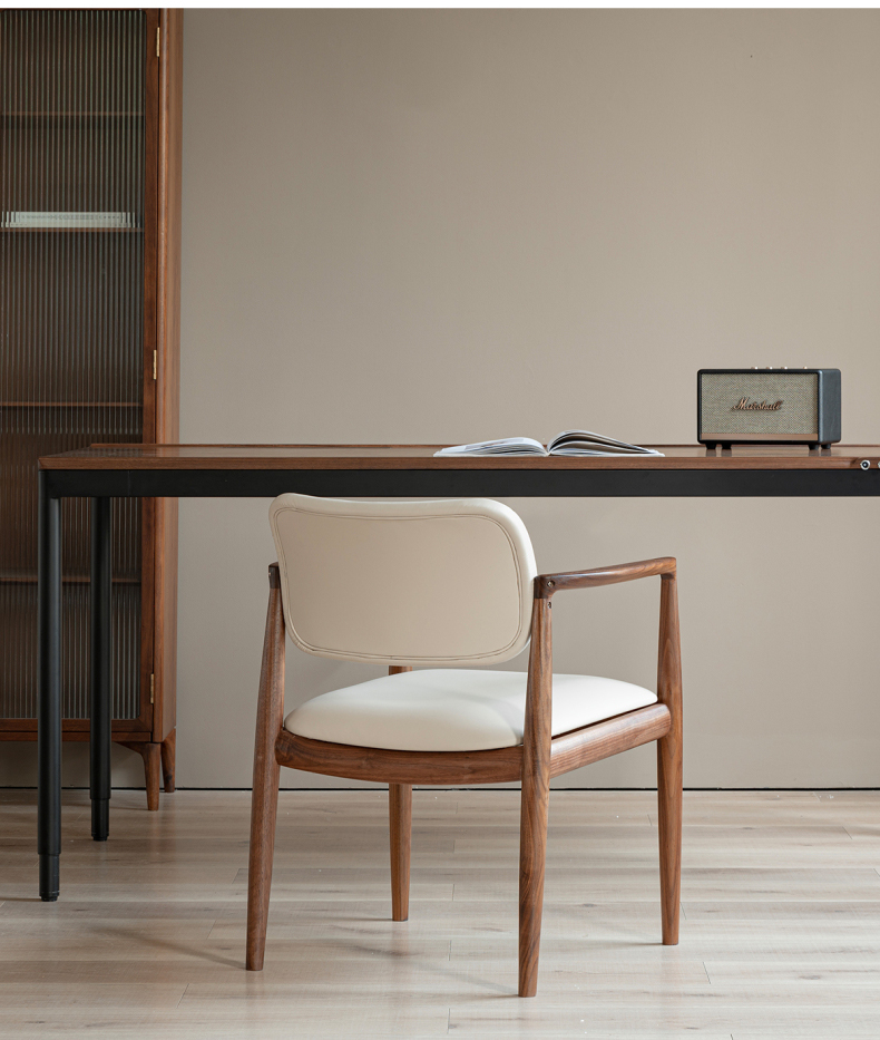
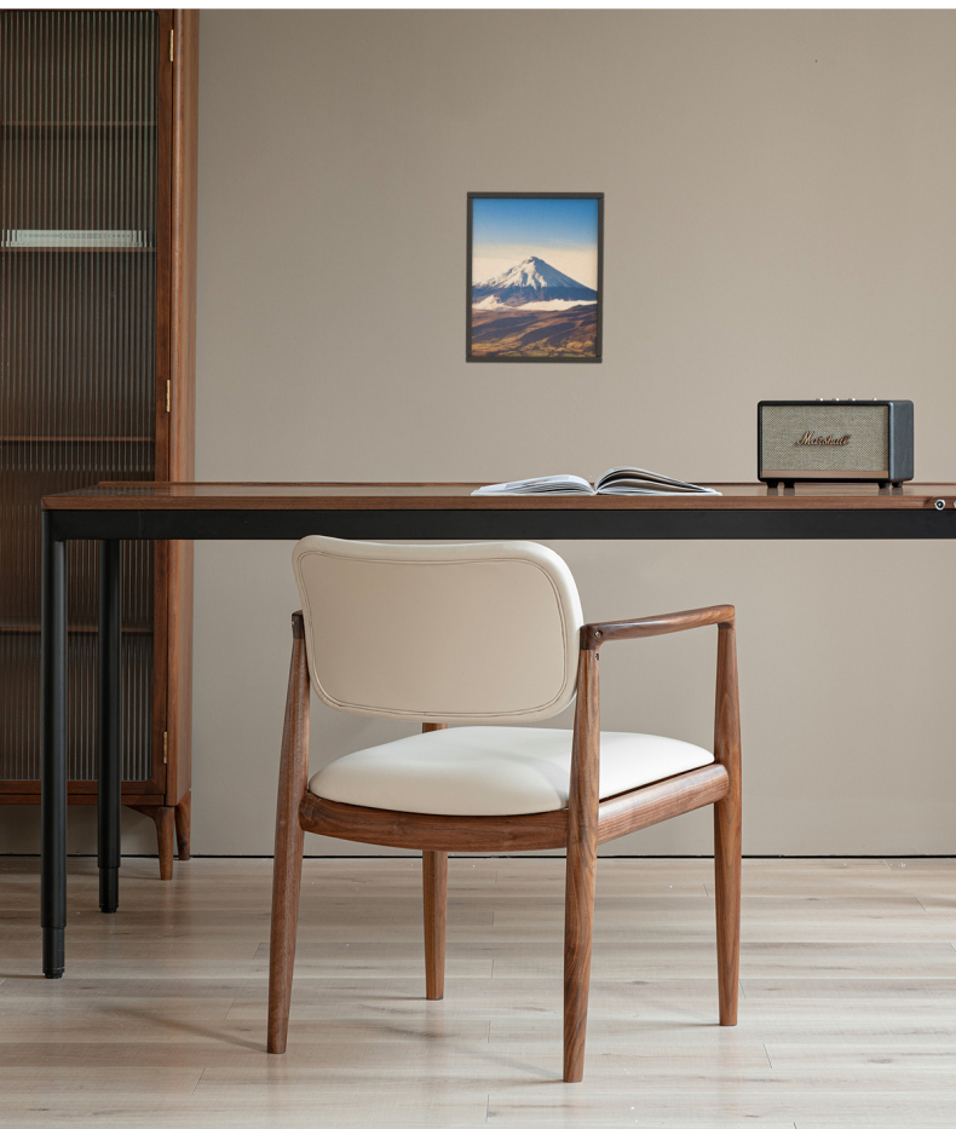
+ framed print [465,190,606,365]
